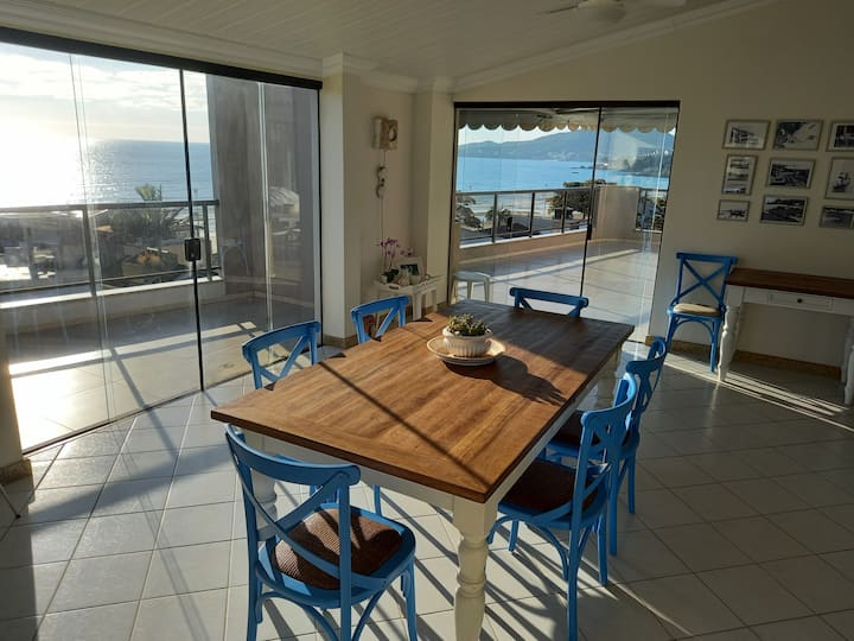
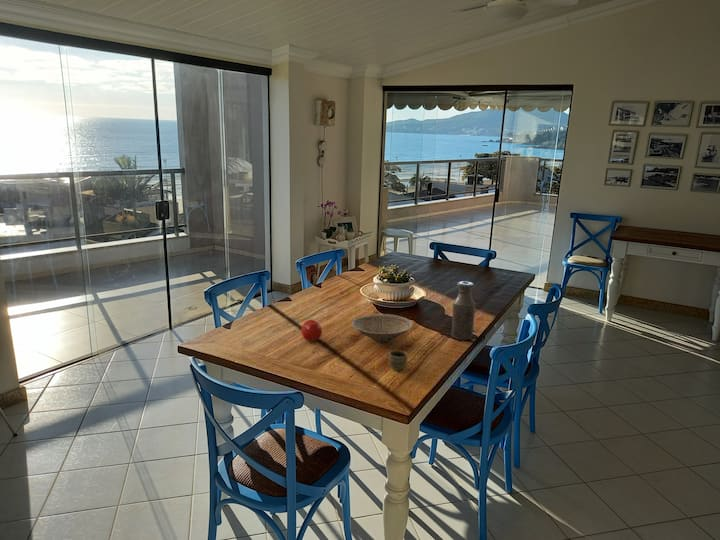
+ cup [388,349,409,372]
+ fruit [300,319,323,342]
+ bottle [451,280,476,341]
+ bowl [350,313,414,343]
